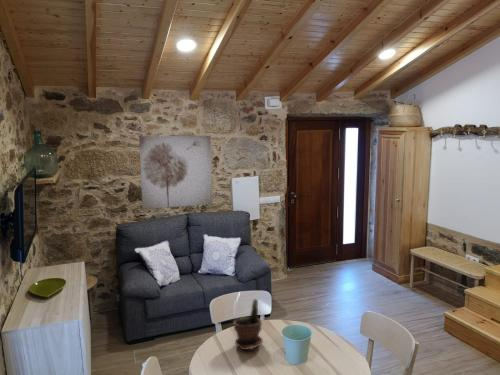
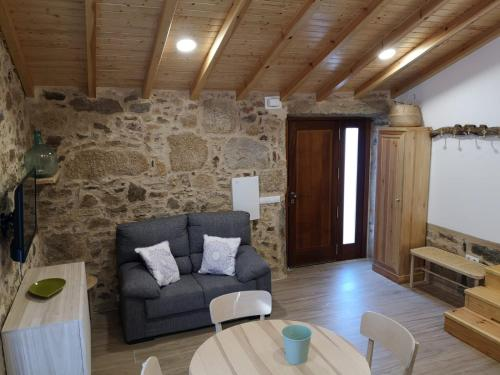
- wall art [138,135,213,210]
- potted plant [232,298,264,351]
